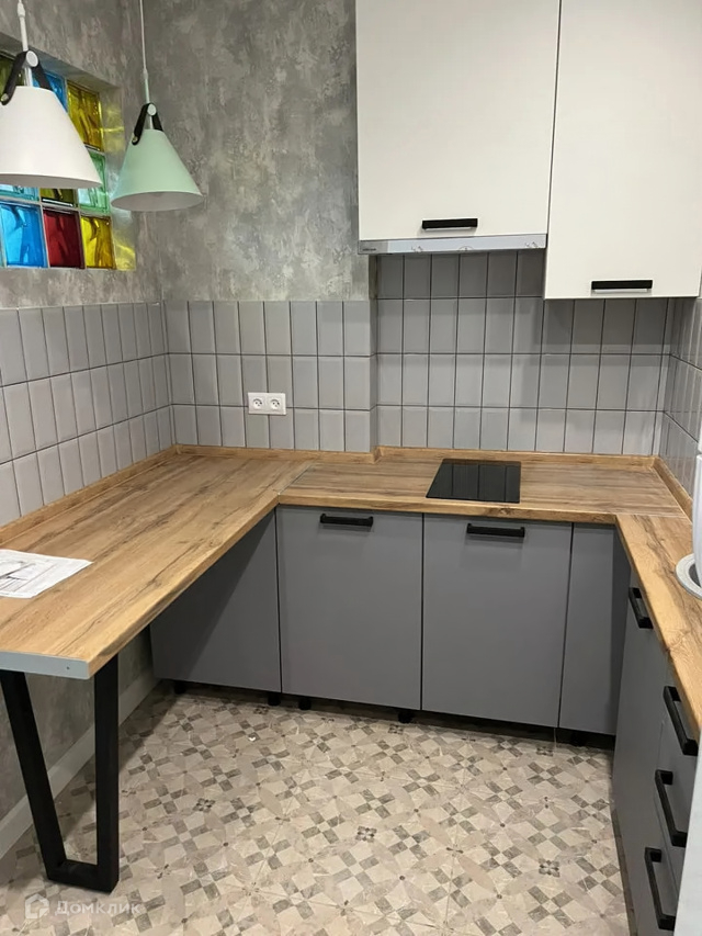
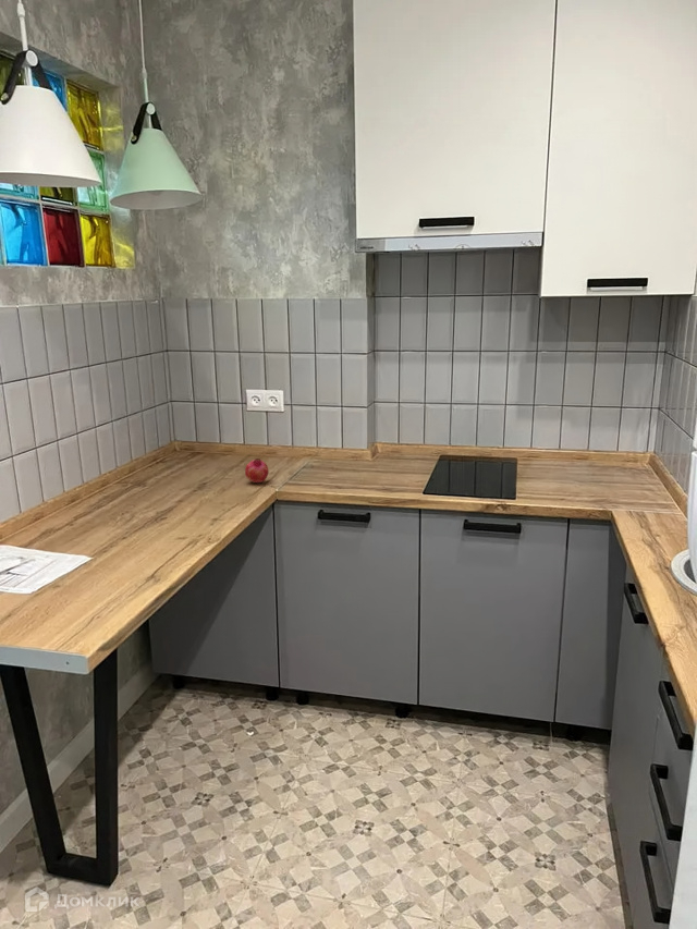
+ fruit [244,457,270,484]
